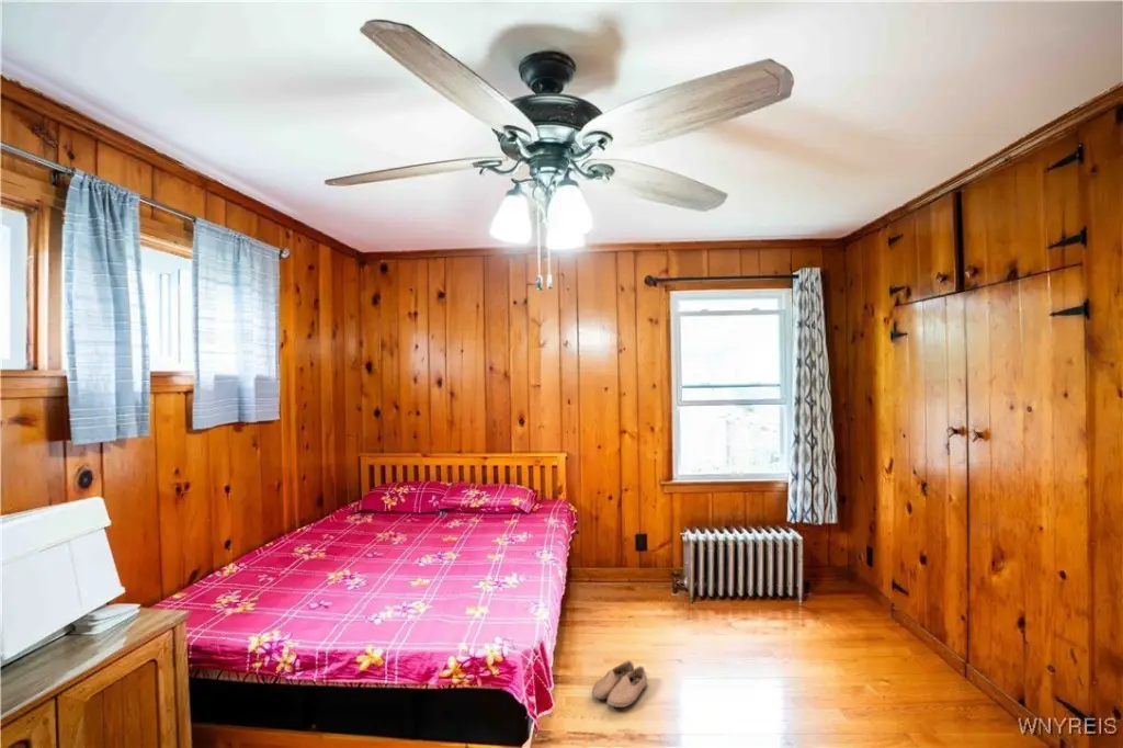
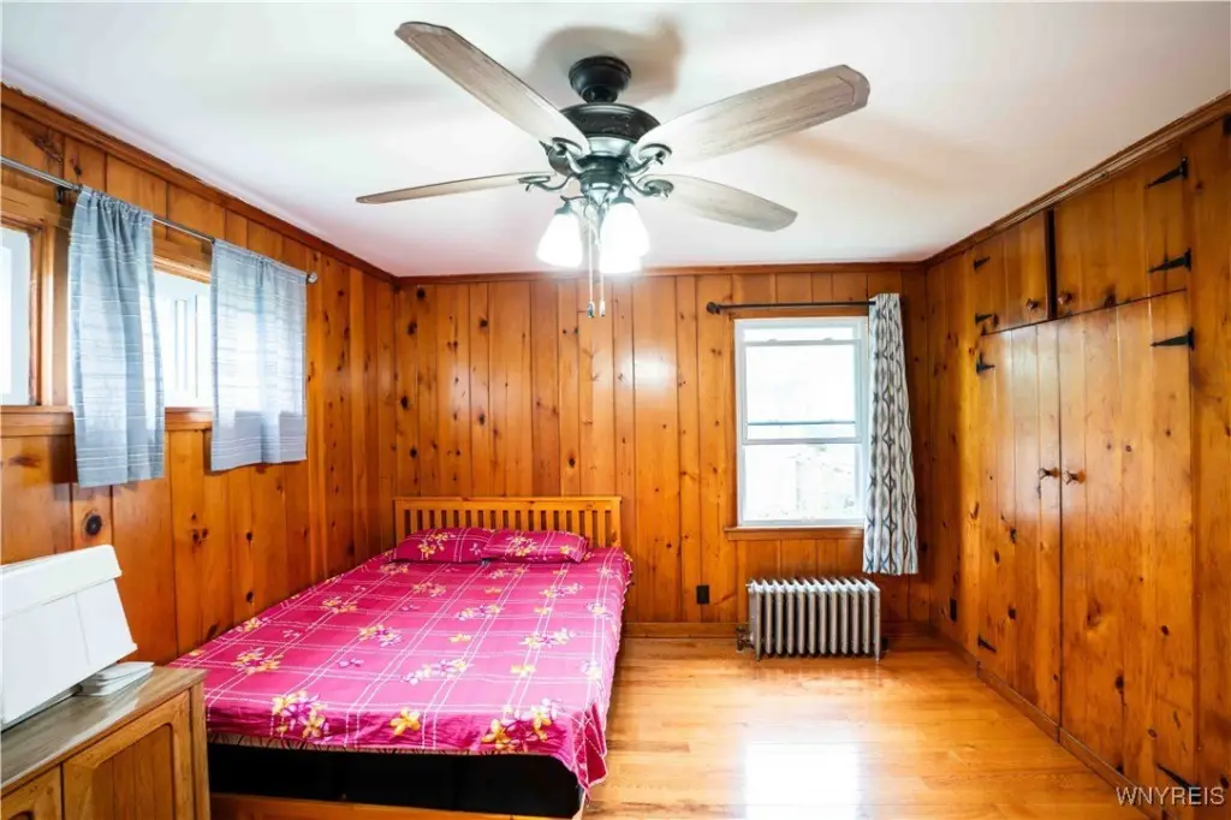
- shoe [591,659,648,709]
